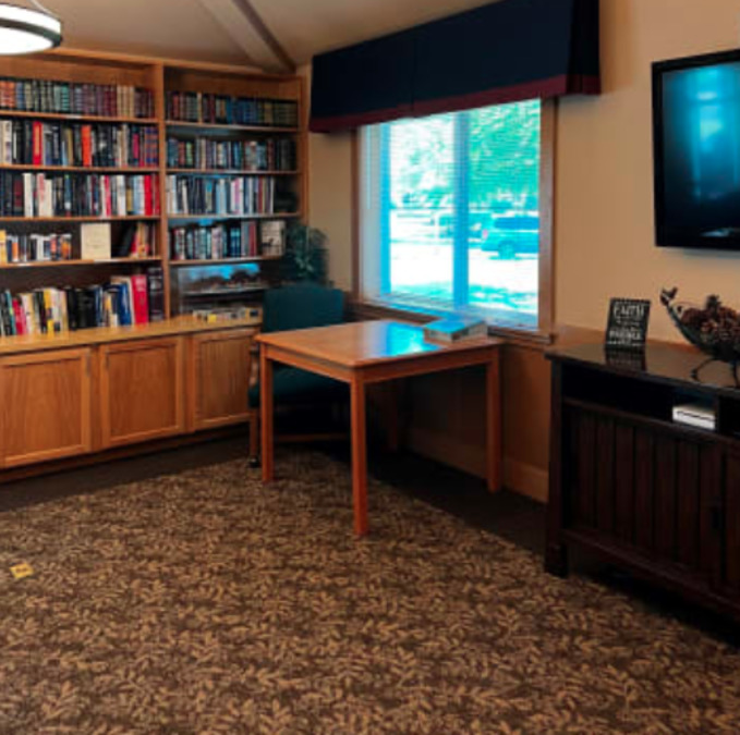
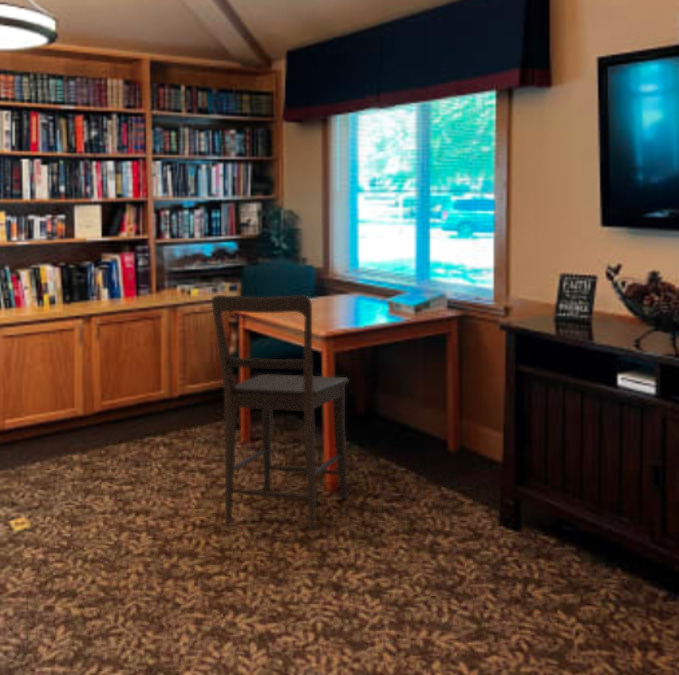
+ chair [211,294,349,533]
